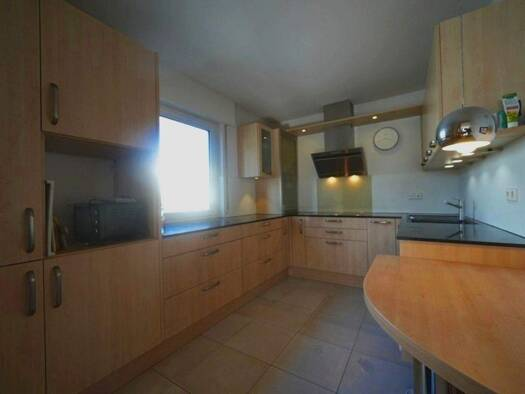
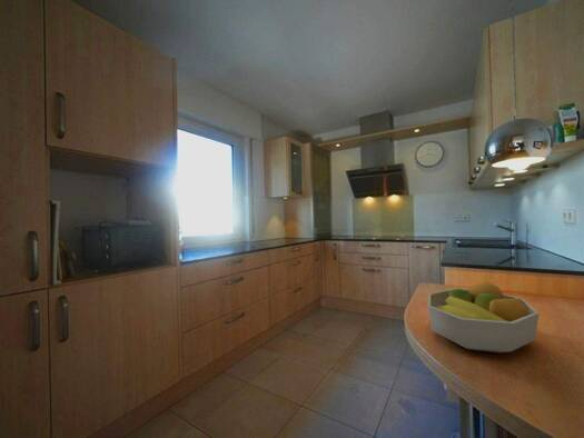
+ fruit bowl [427,280,540,354]
